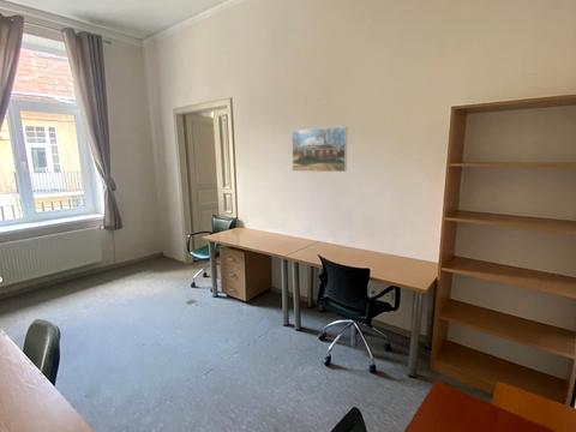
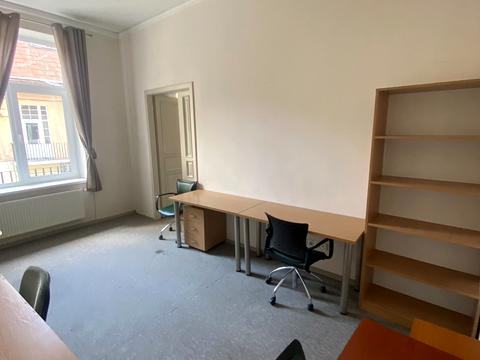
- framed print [290,125,348,173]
